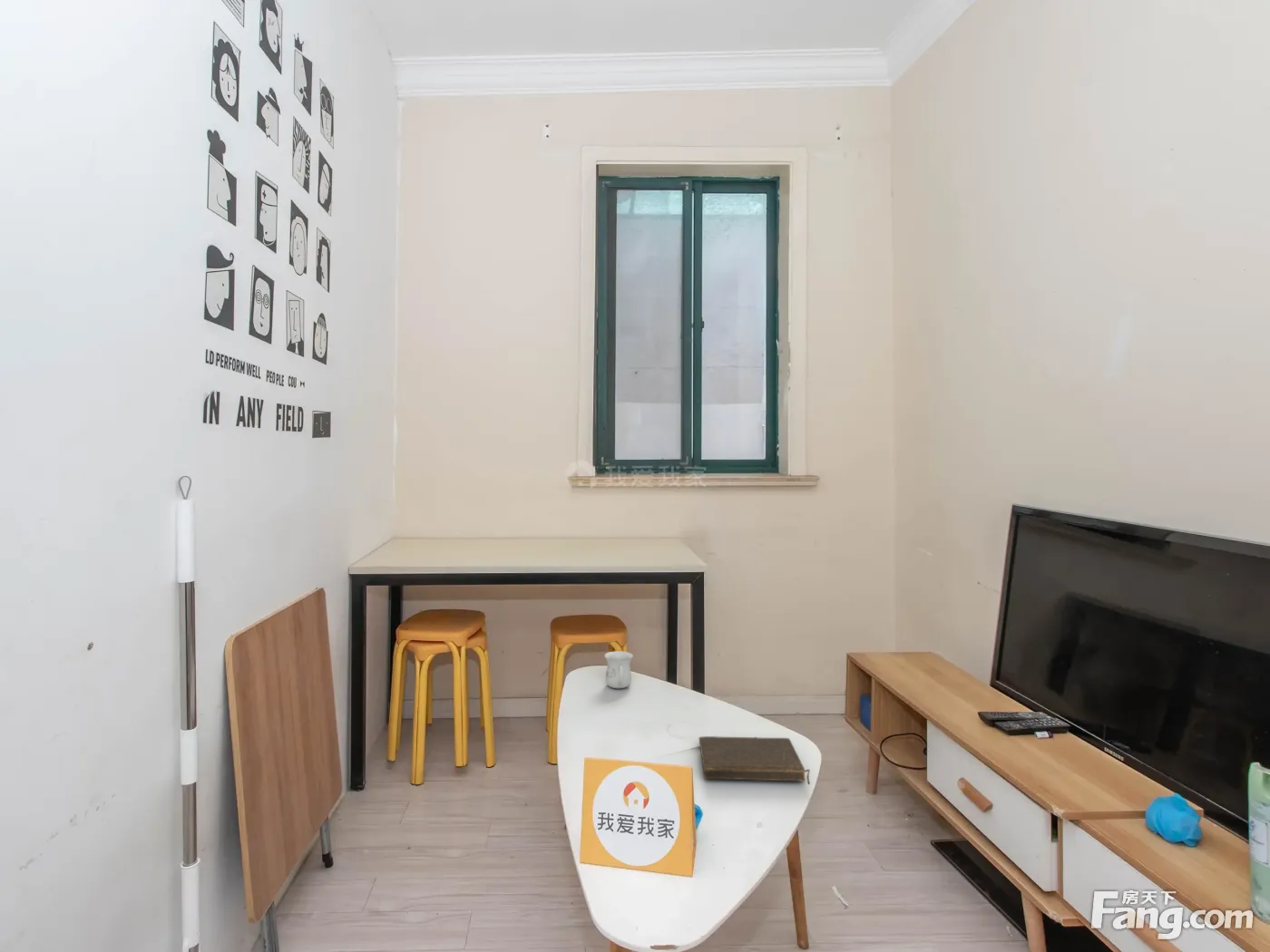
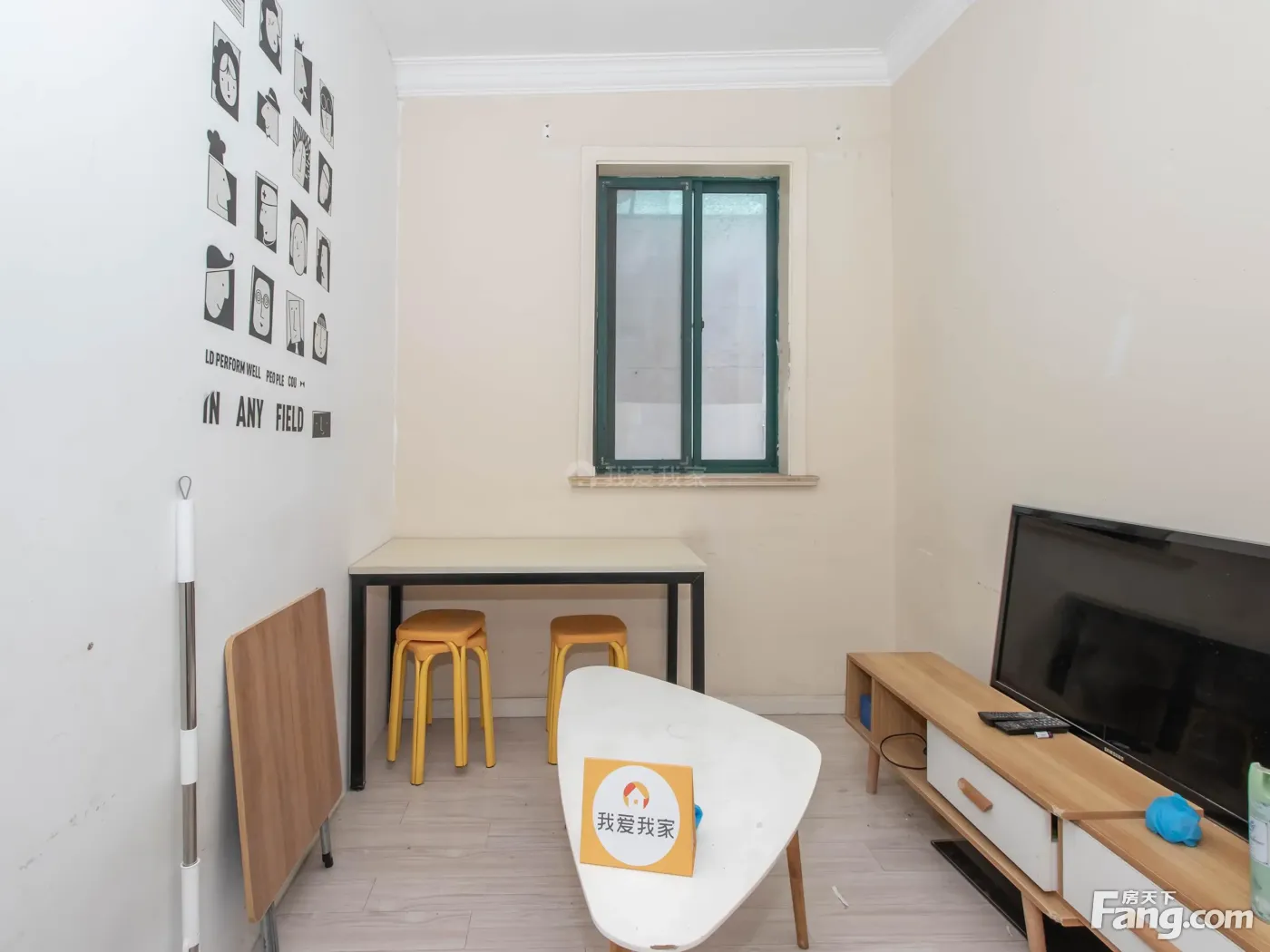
- hardcover book [698,735,811,785]
- mug [603,650,634,689]
